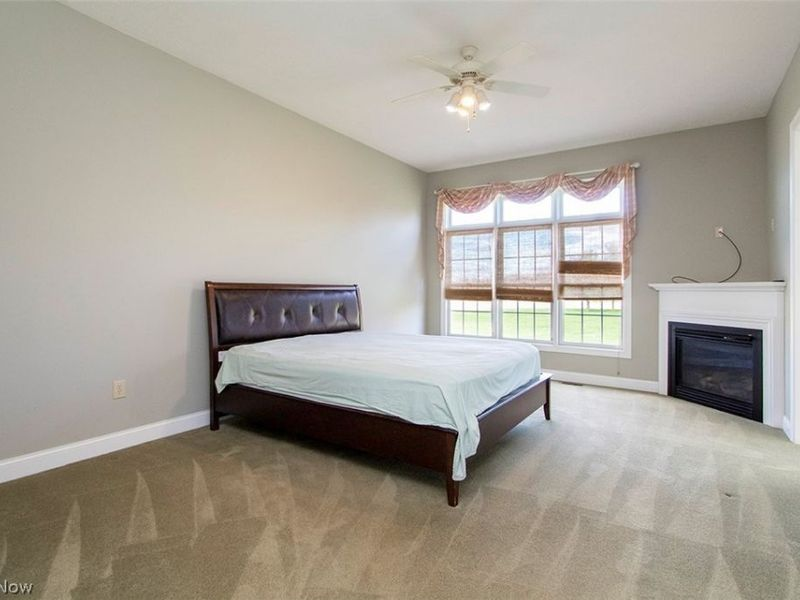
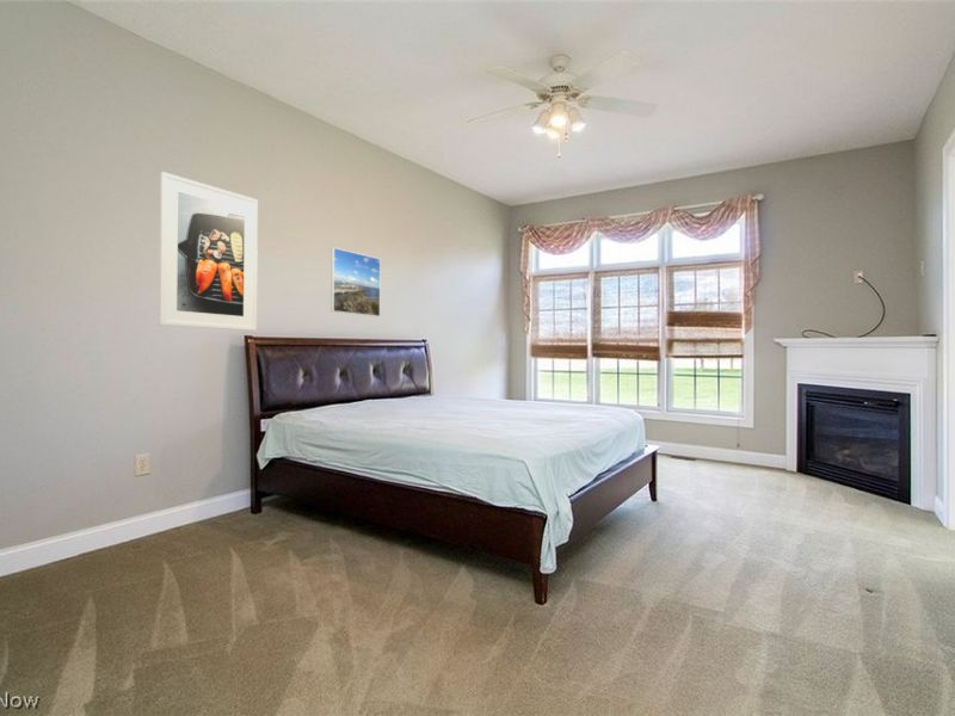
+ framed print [329,246,382,317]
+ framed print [158,171,259,332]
